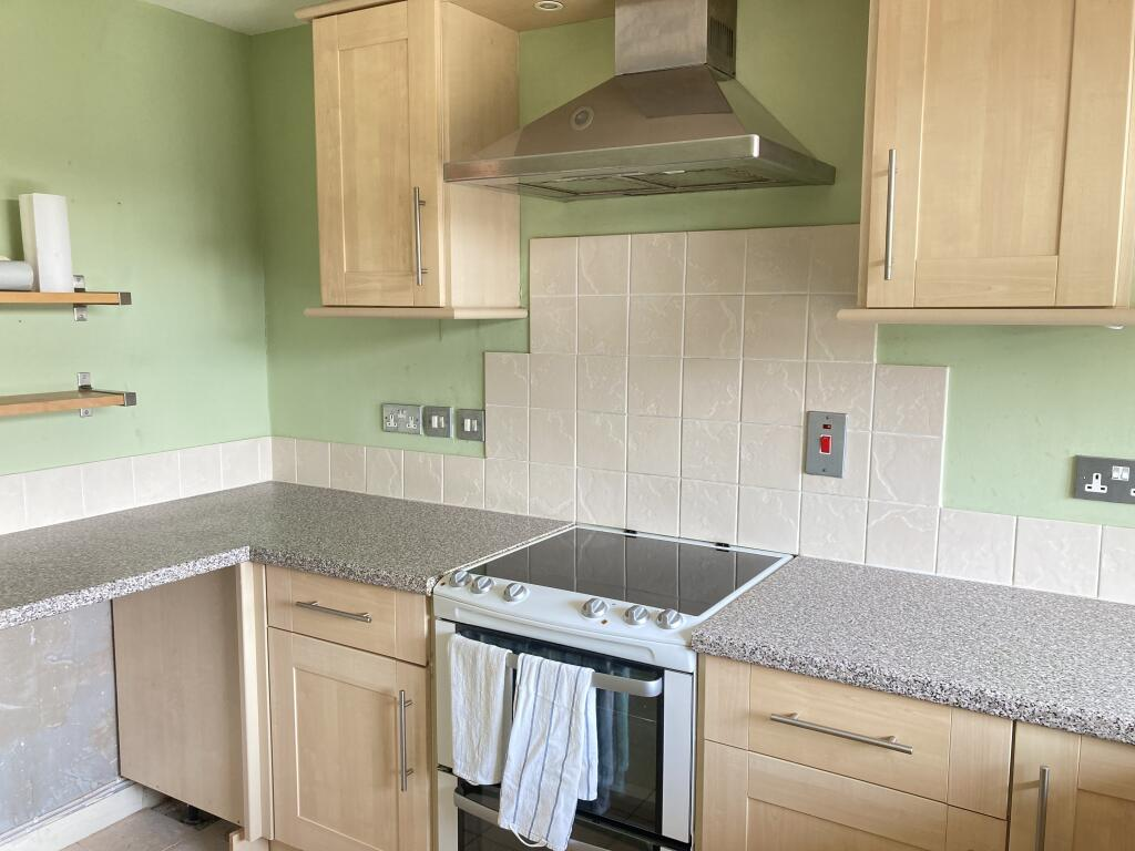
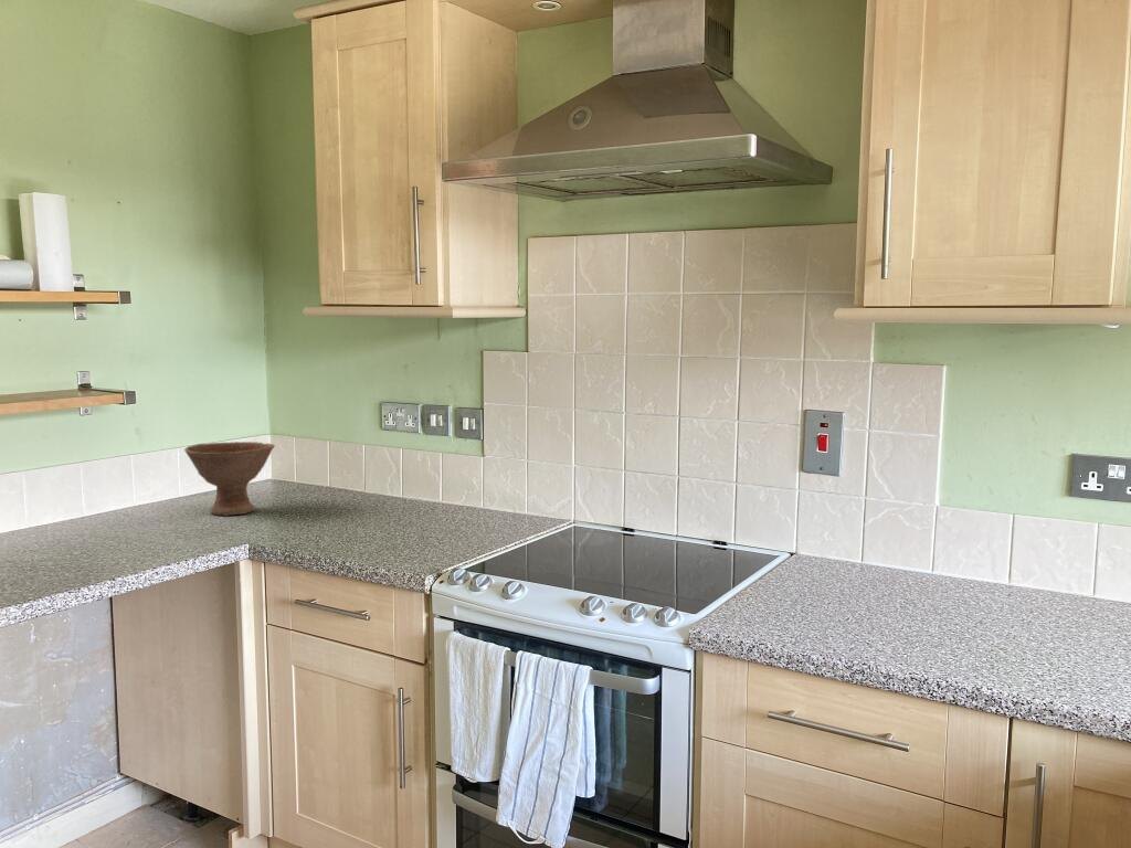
+ bowl [183,441,276,517]
